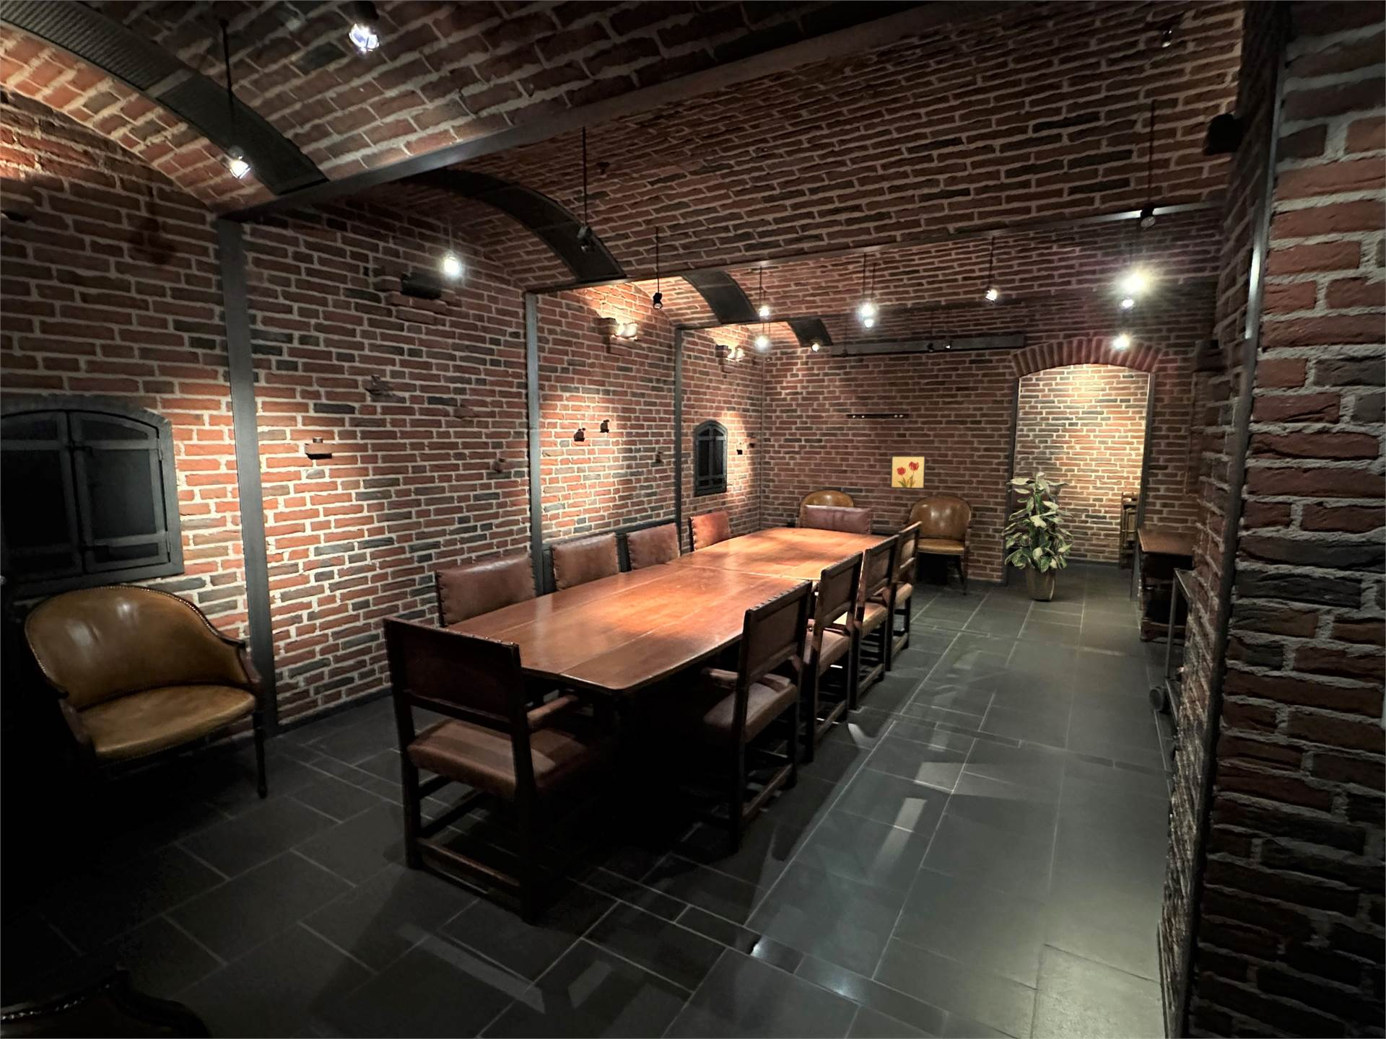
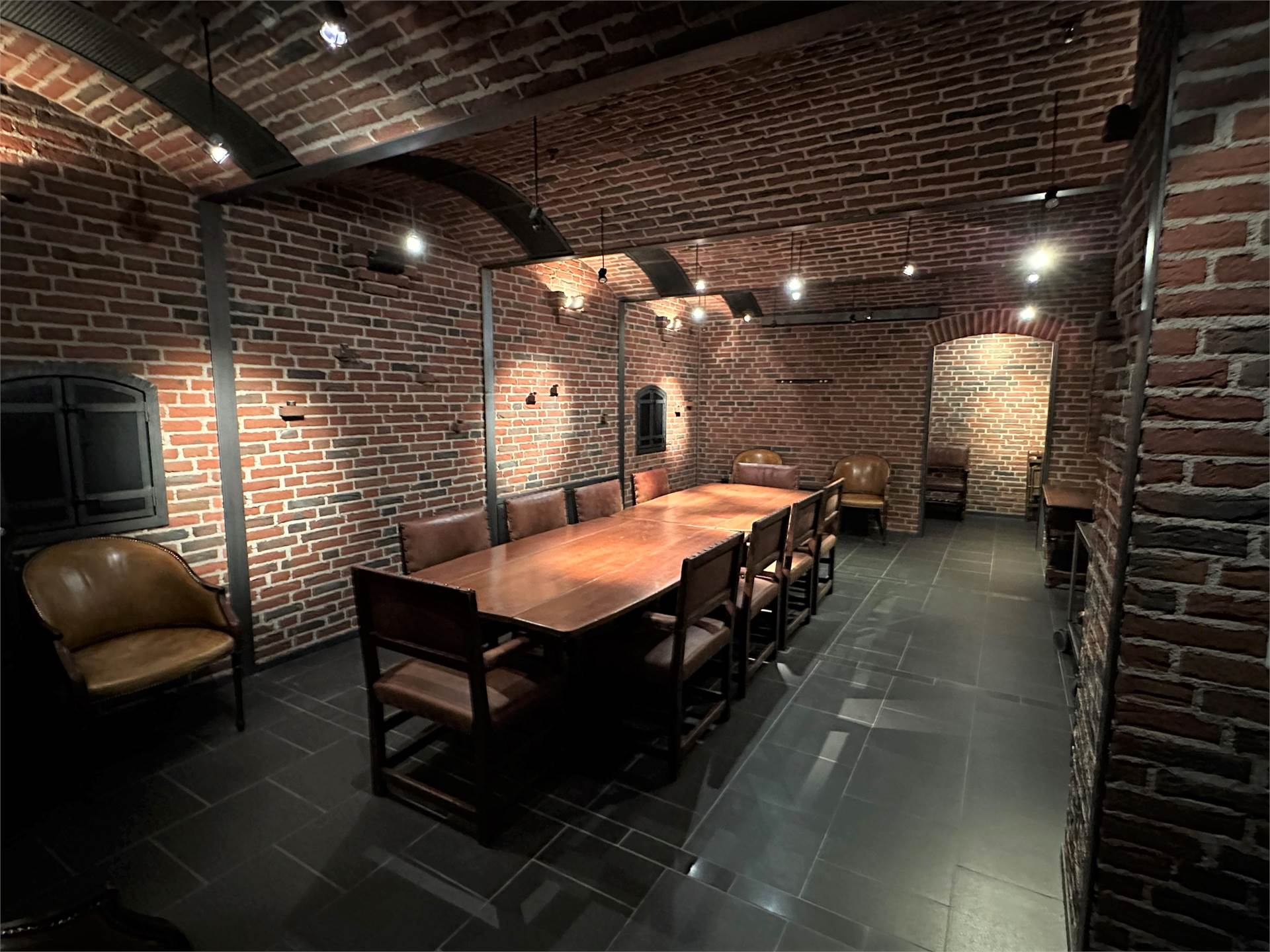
- wall art [889,454,927,490]
- indoor plant [1001,471,1075,600]
